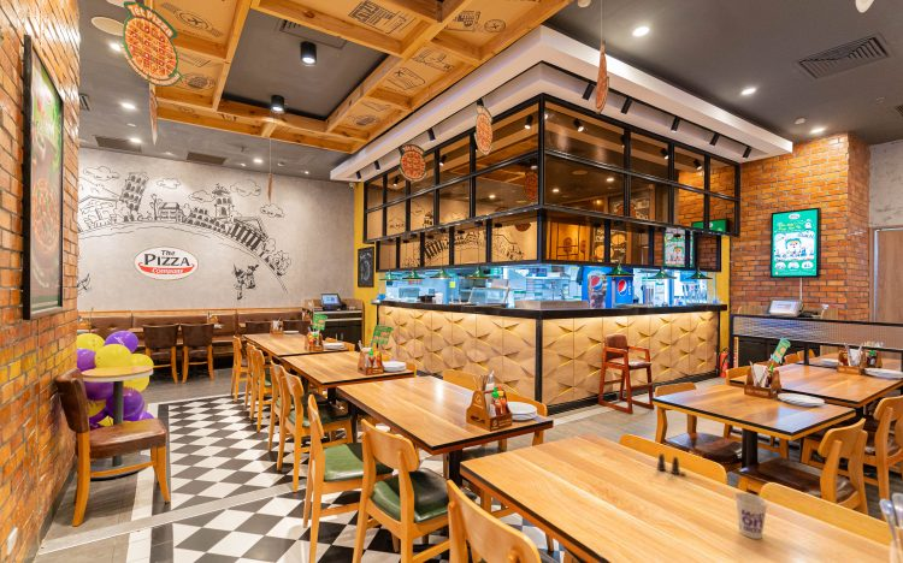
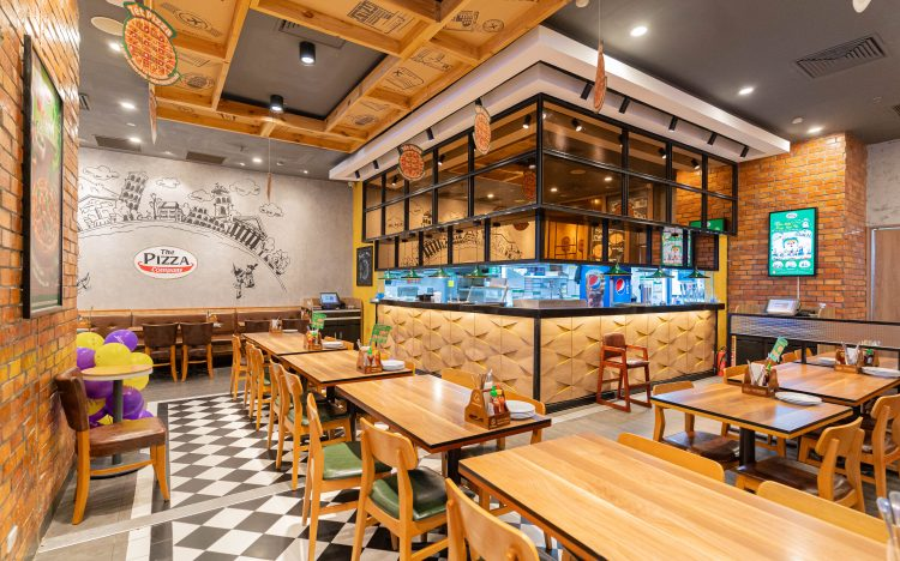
- cup [733,492,769,540]
- salt shaker [656,452,686,476]
